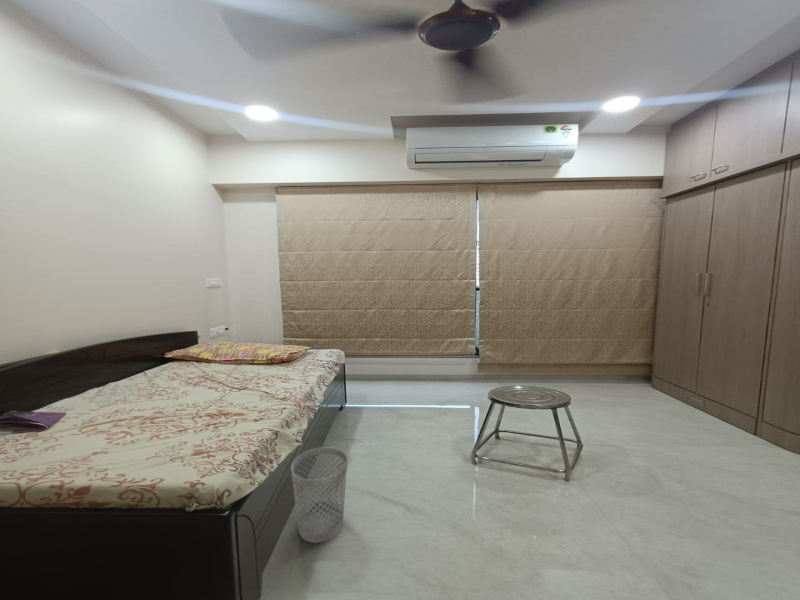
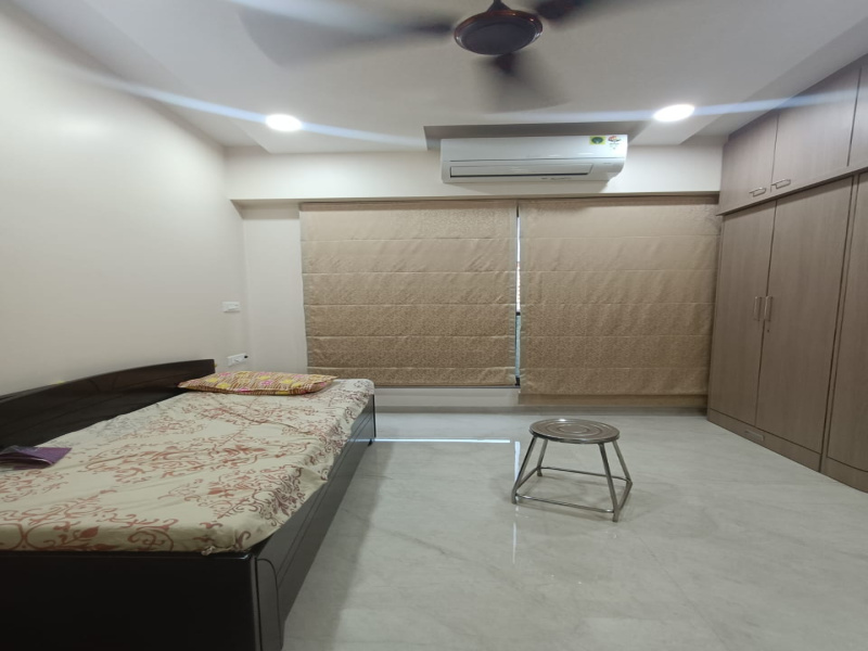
- wastebasket [290,446,348,544]
